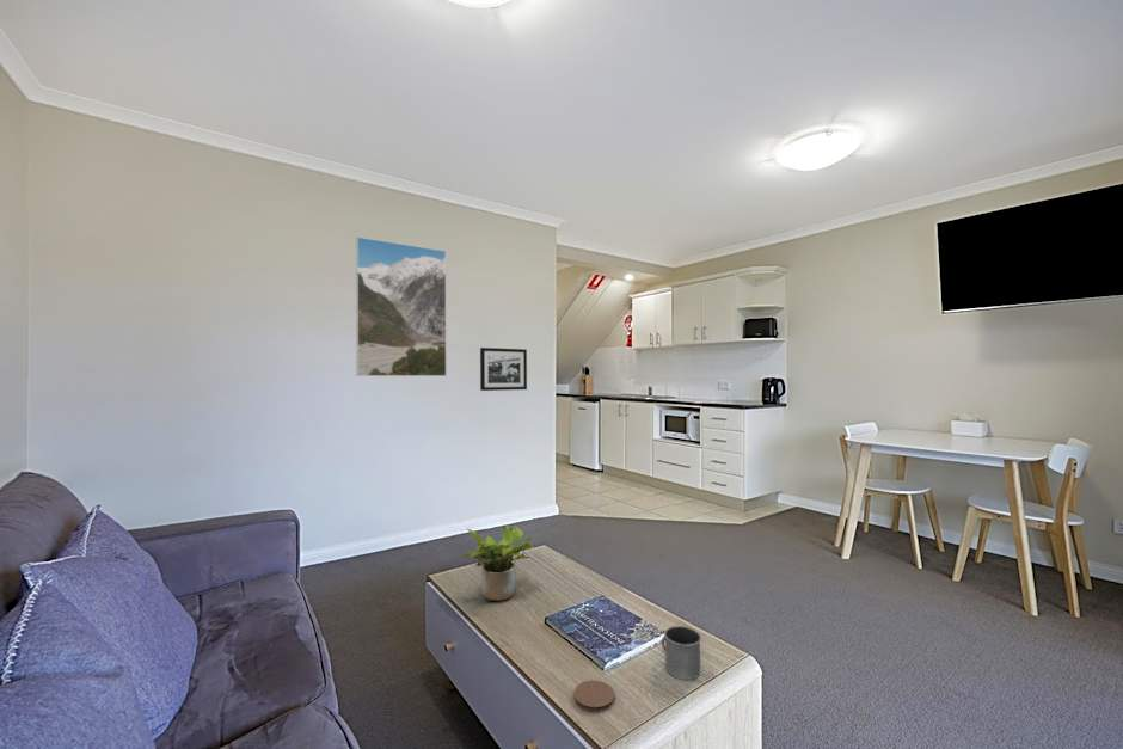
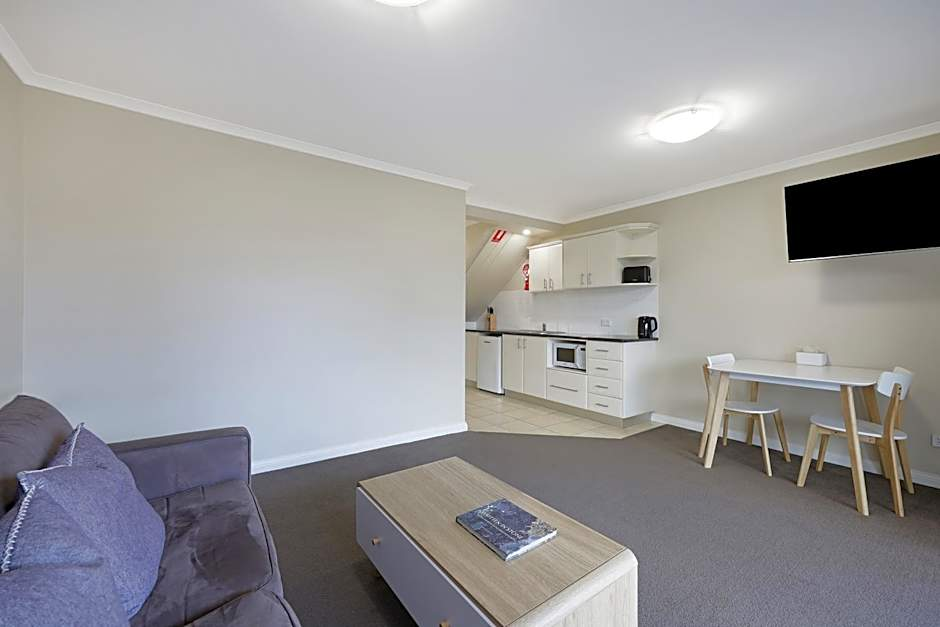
- picture frame [479,346,528,392]
- potted plant [459,524,539,602]
- mug [661,625,702,681]
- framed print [355,235,448,377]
- coaster [573,680,615,714]
